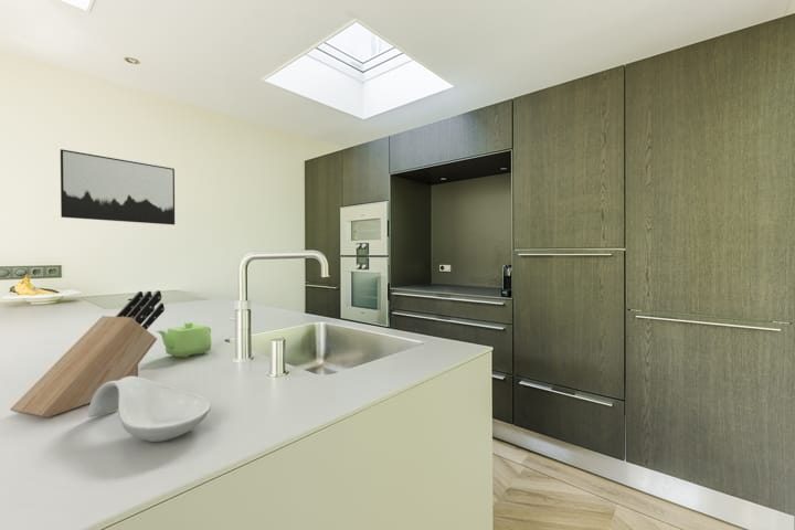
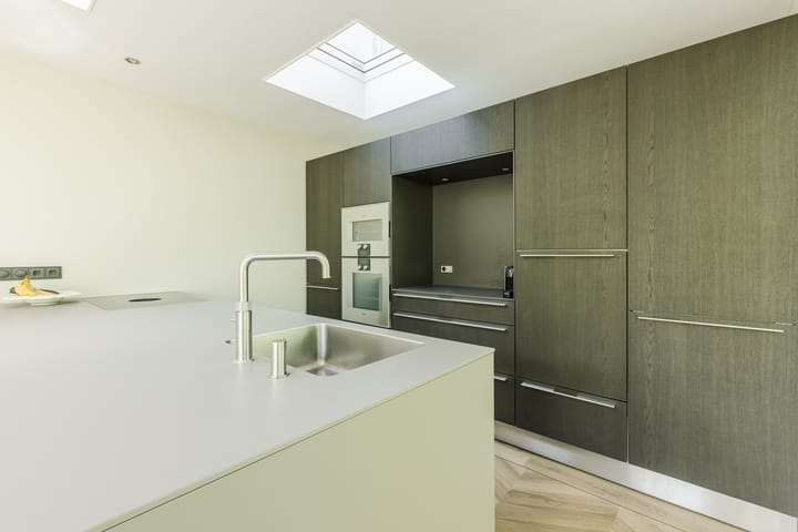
- teapot [156,321,212,359]
- knife block [9,289,166,418]
- spoon rest [87,375,212,443]
- wall art [60,148,176,225]
